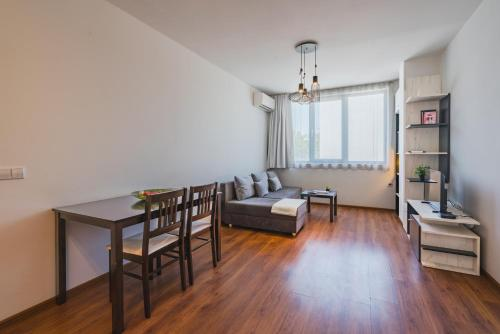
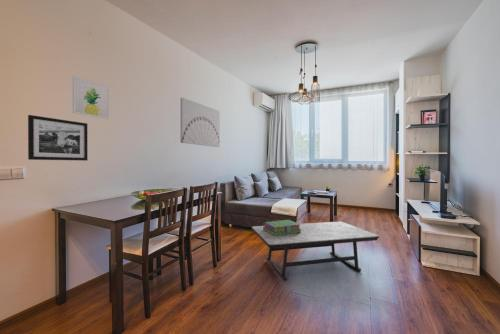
+ wall art [179,96,221,148]
+ coffee table [250,221,380,282]
+ picture frame [27,114,89,162]
+ stack of books [263,219,301,236]
+ wall art [72,75,110,120]
